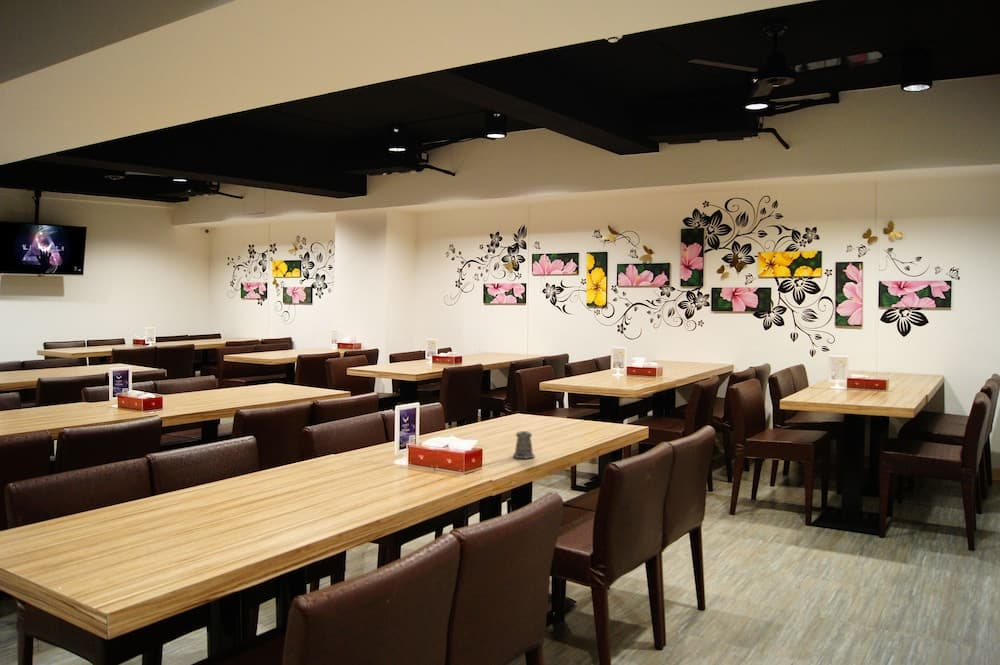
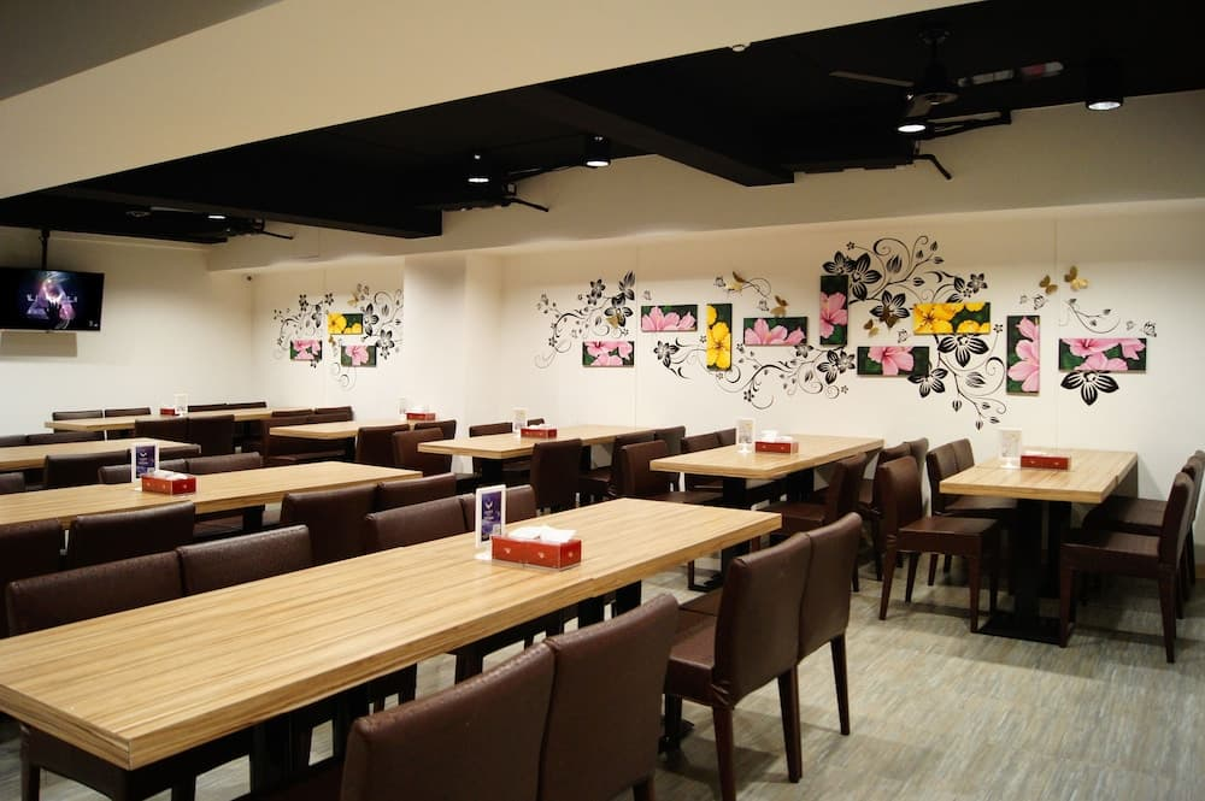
- pepper shaker [512,430,536,459]
